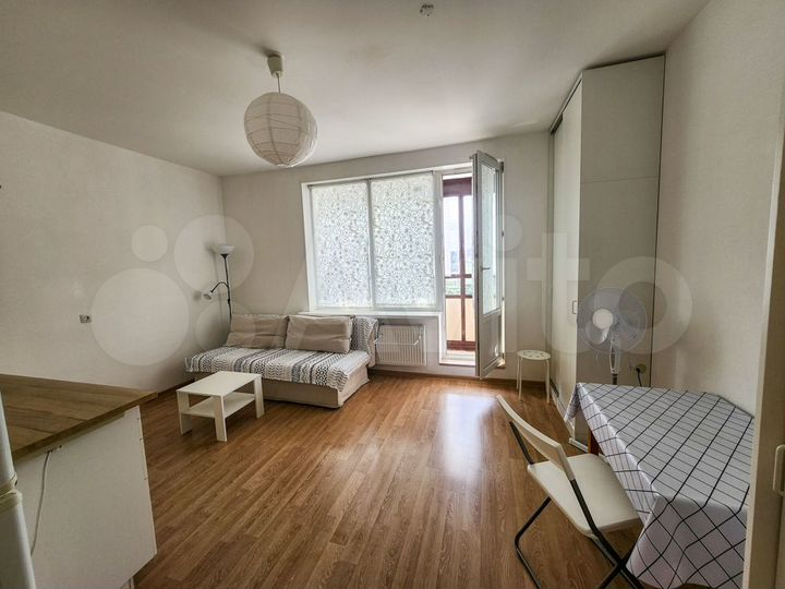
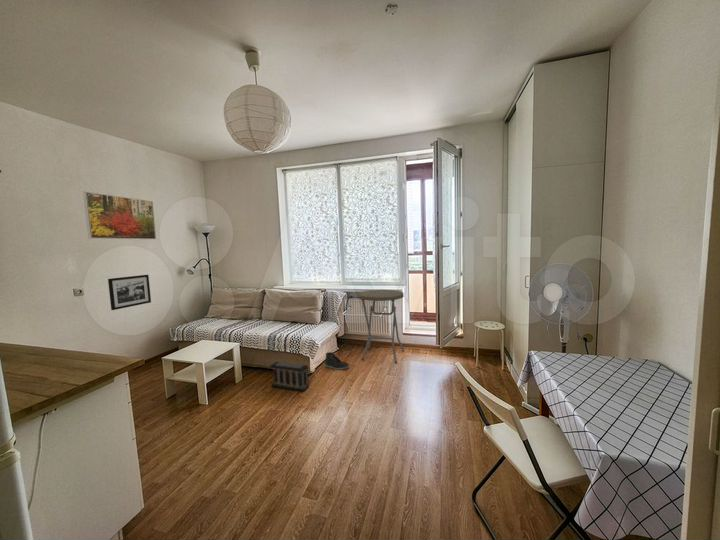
+ speaker [269,361,310,393]
+ sneaker [324,351,350,371]
+ side table [357,289,405,364]
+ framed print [82,191,157,240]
+ picture frame [107,274,152,311]
